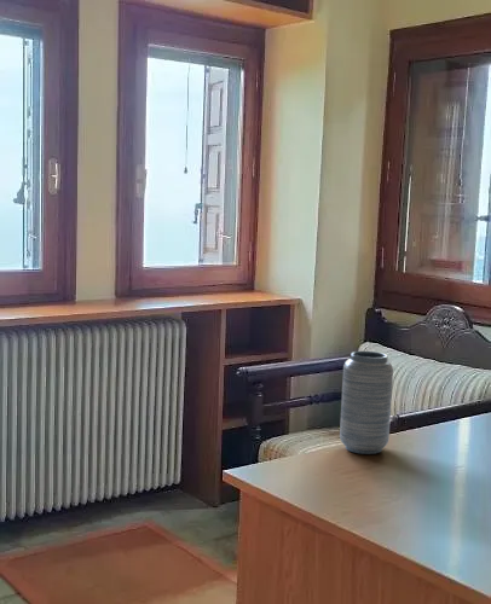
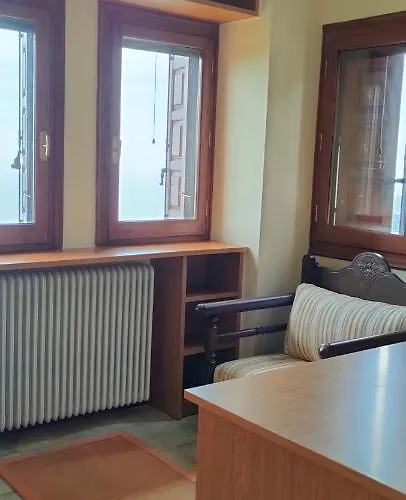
- vase [339,350,394,455]
